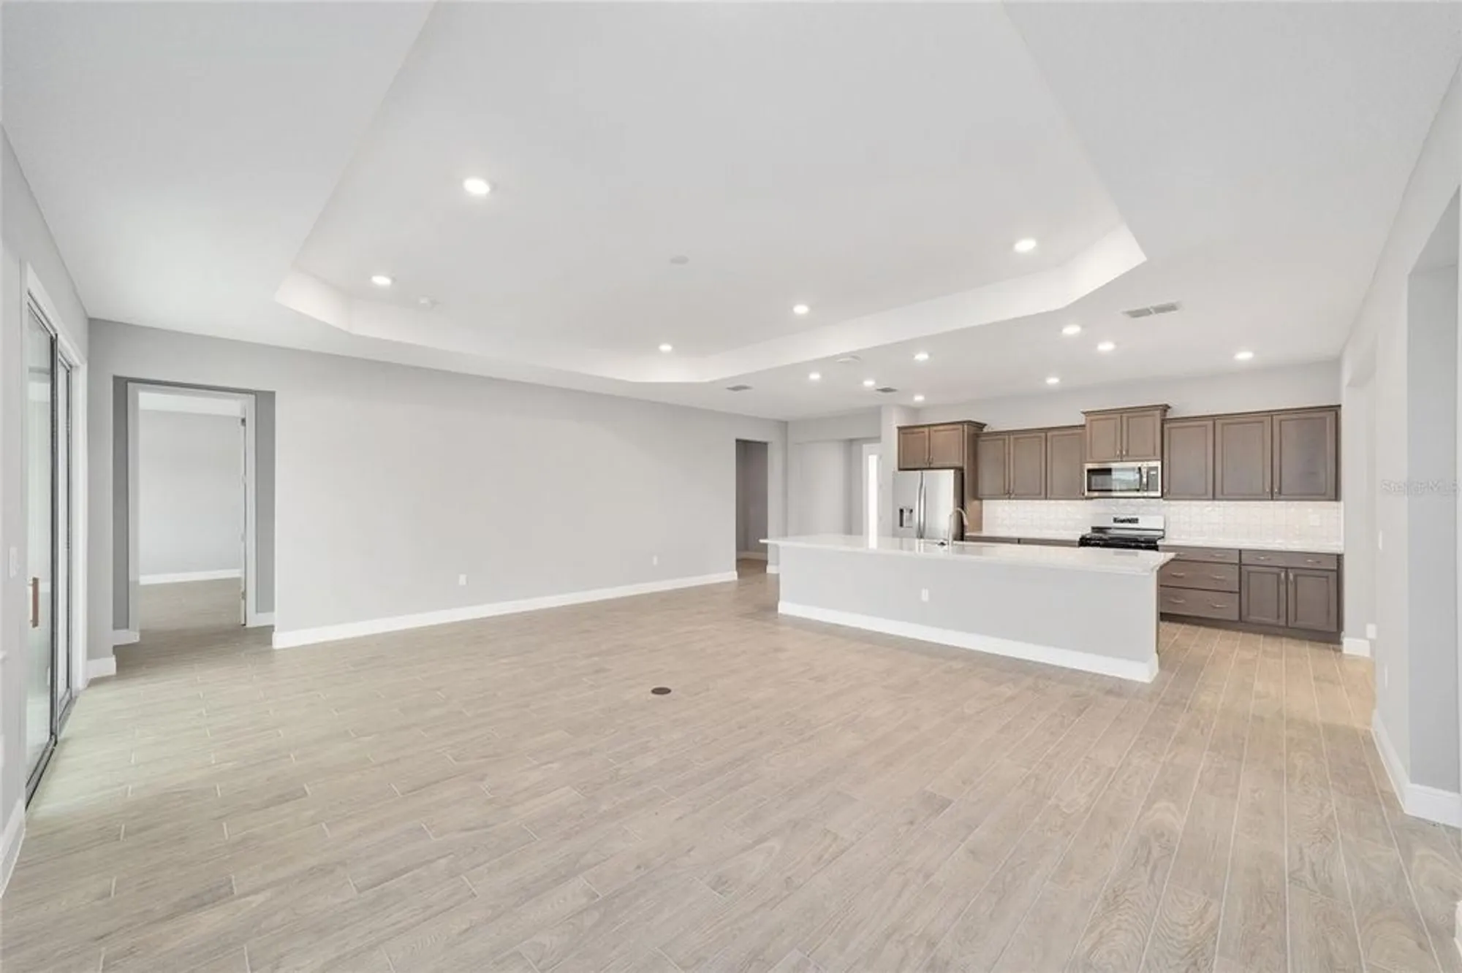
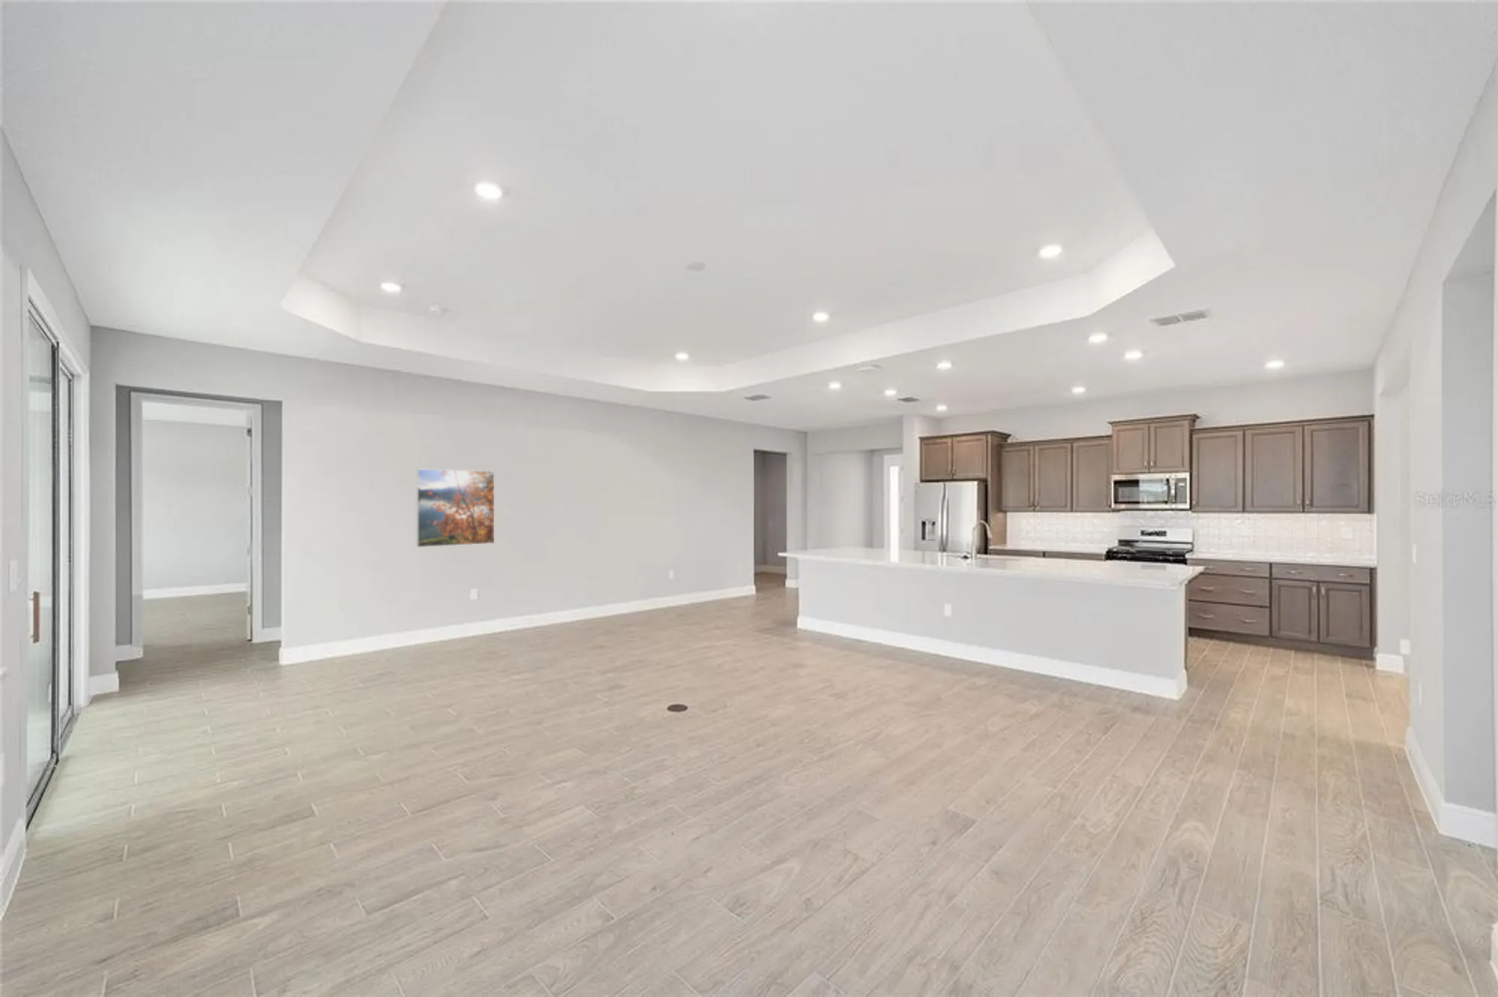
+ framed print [416,467,495,547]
